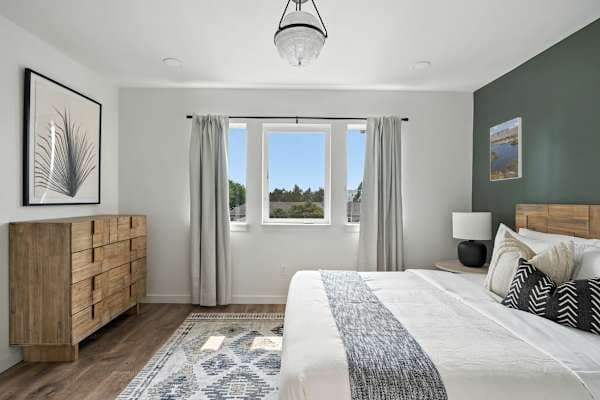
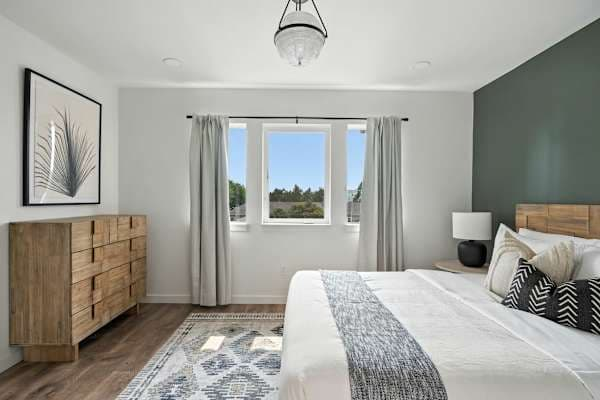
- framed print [489,116,523,182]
